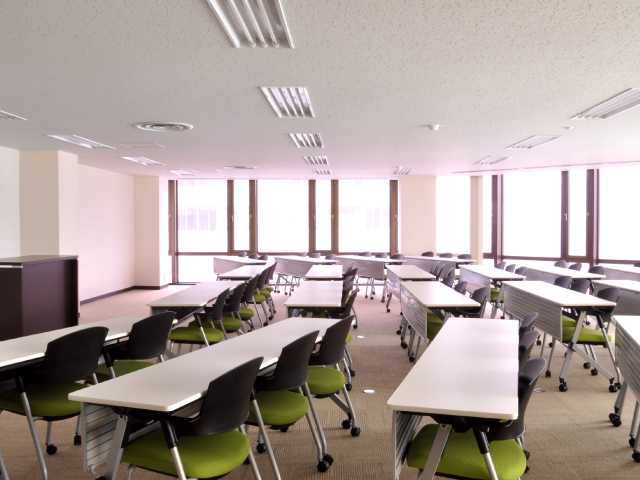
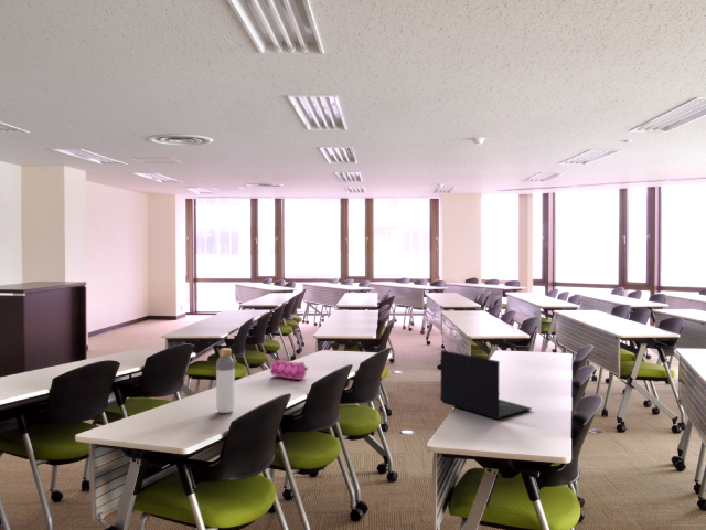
+ laptop [439,349,533,421]
+ pencil case [269,359,309,381]
+ bottle [215,347,236,414]
